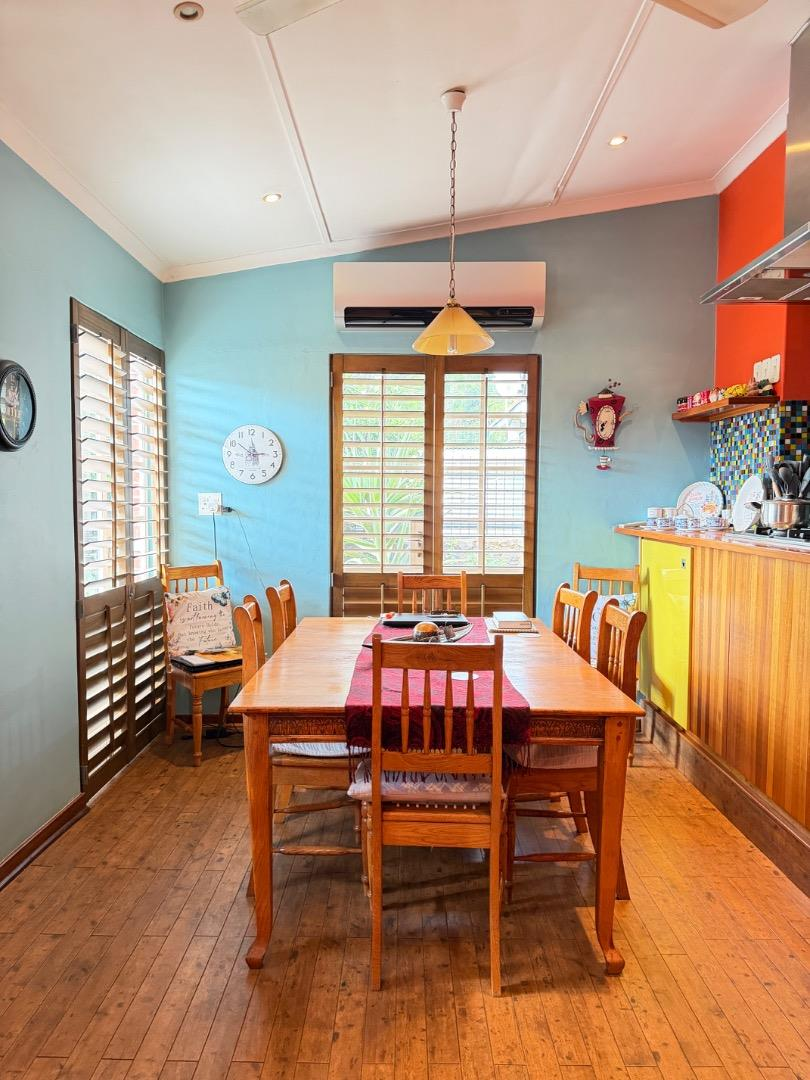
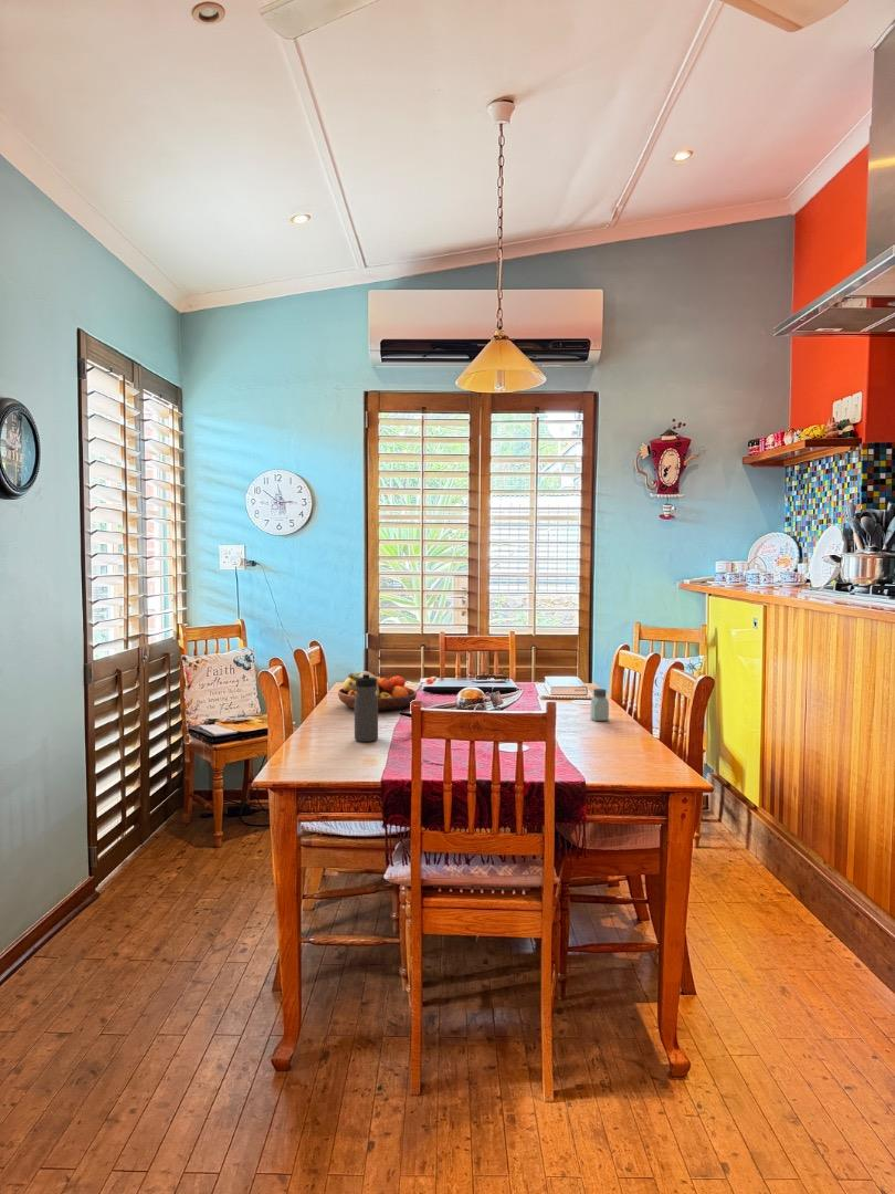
+ saltshaker [590,688,610,722]
+ fruit bowl [337,670,418,712]
+ water bottle [354,673,379,743]
